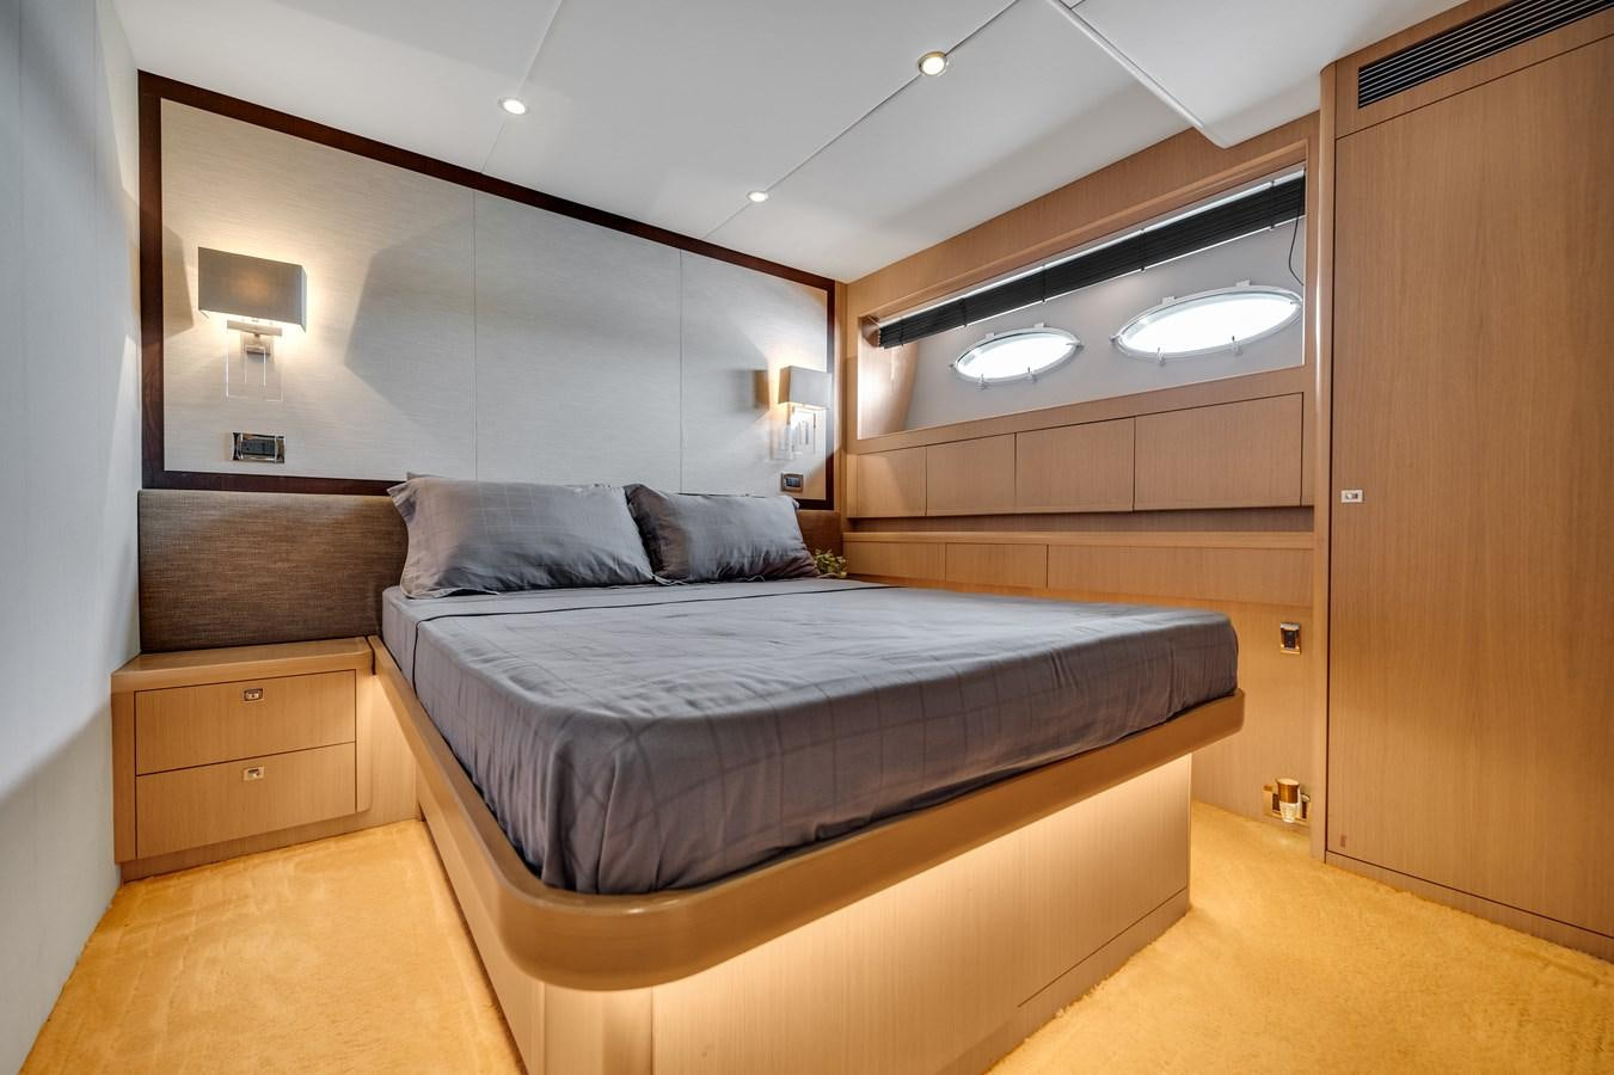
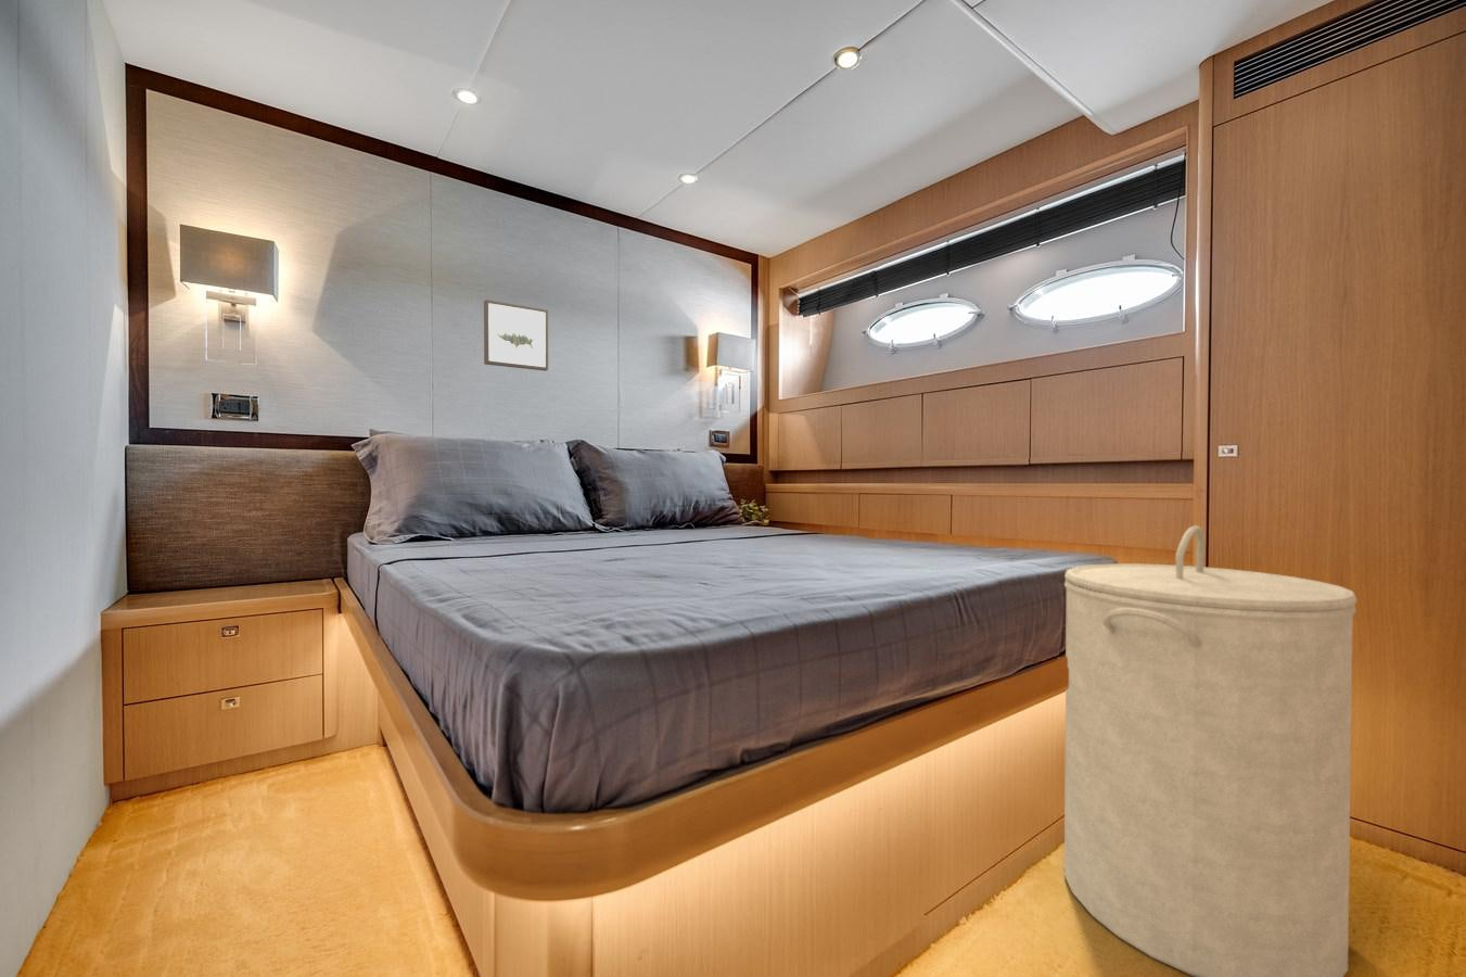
+ laundry hamper [1064,524,1358,977]
+ wall art [483,299,549,372]
